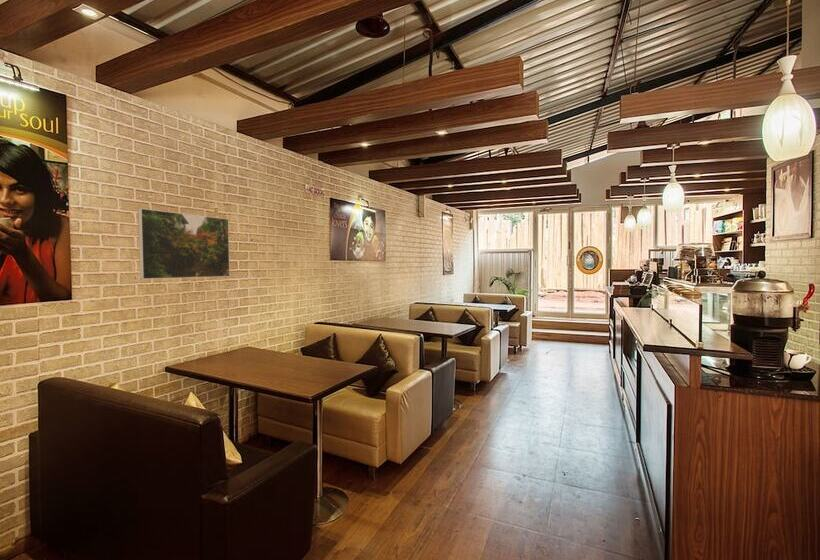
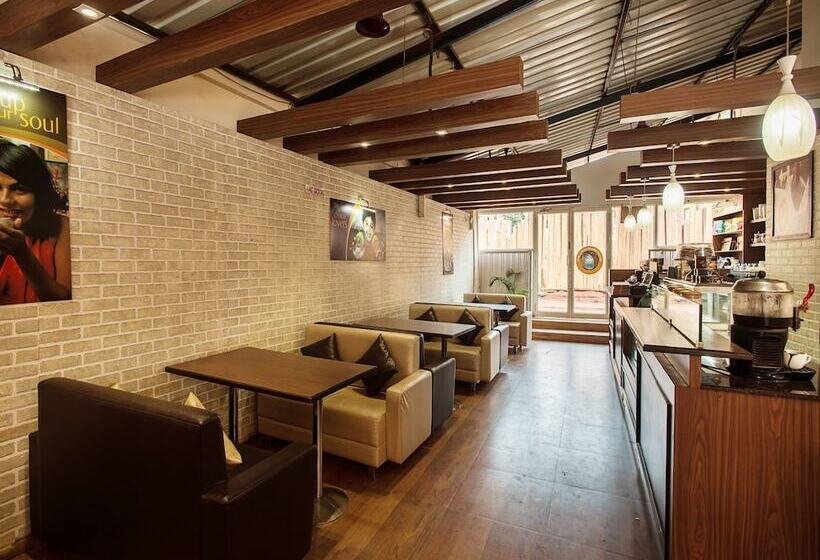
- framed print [137,207,231,280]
